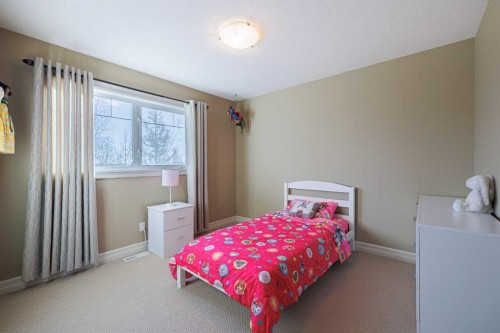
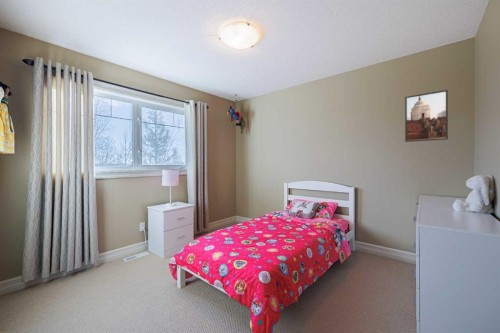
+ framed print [404,89,449,143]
